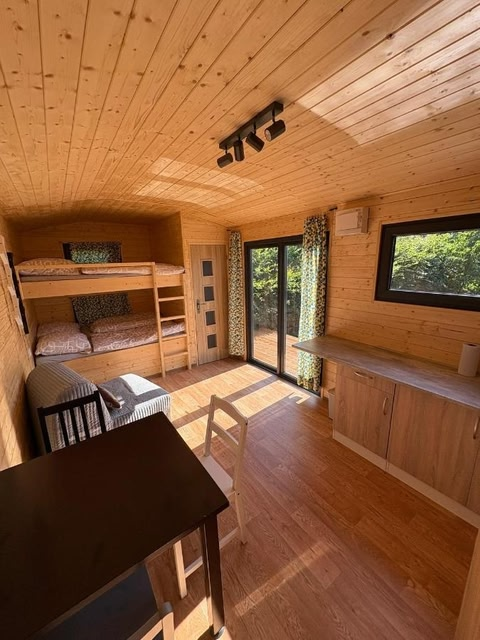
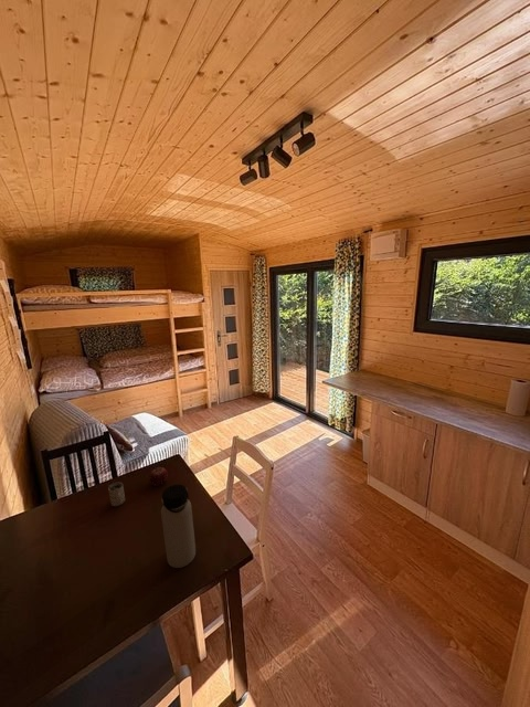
+ water bottle [160,484,197,569]
+ fruit [148,466,169,487]
+ mug [106,482,126,507]
